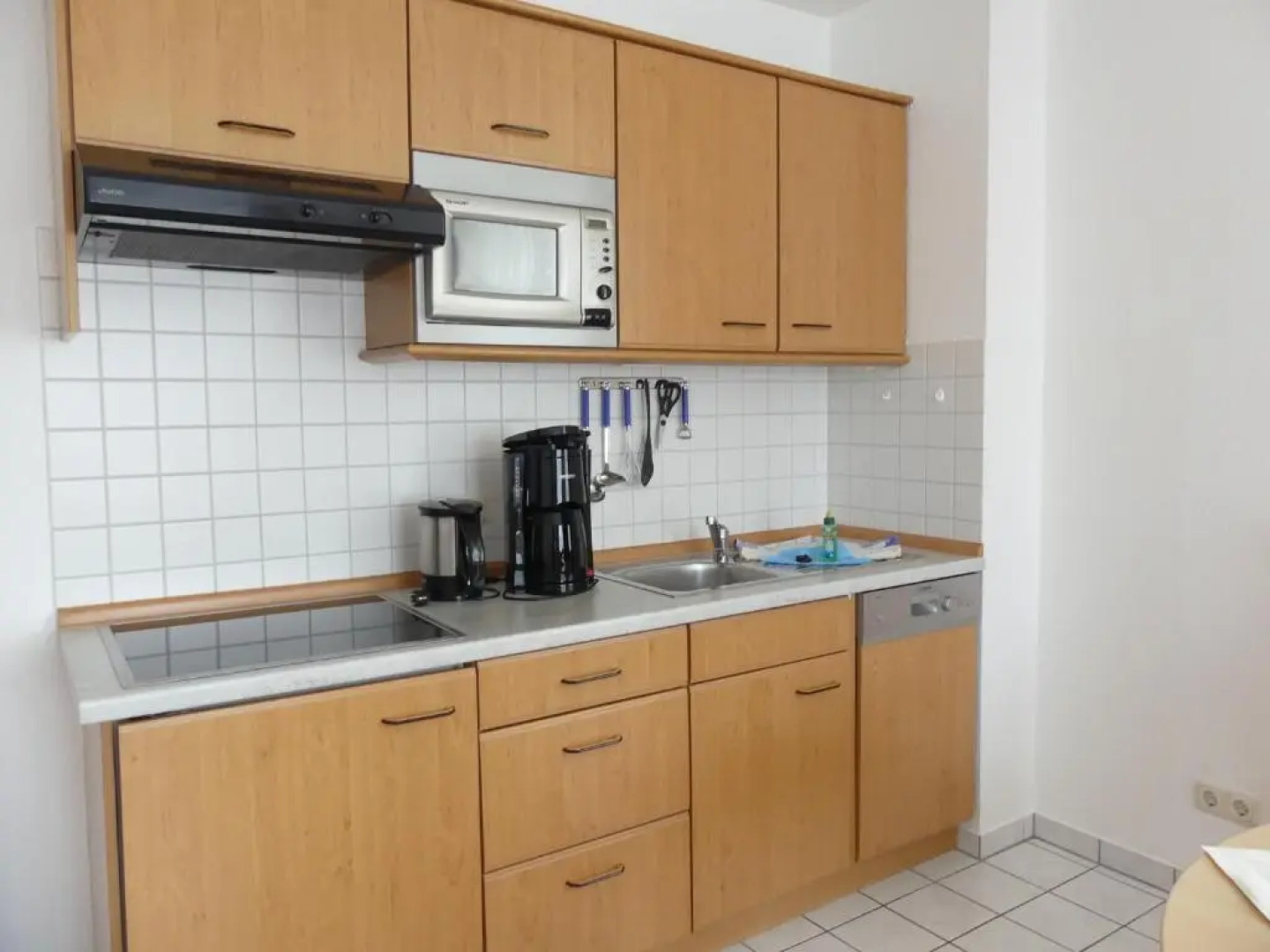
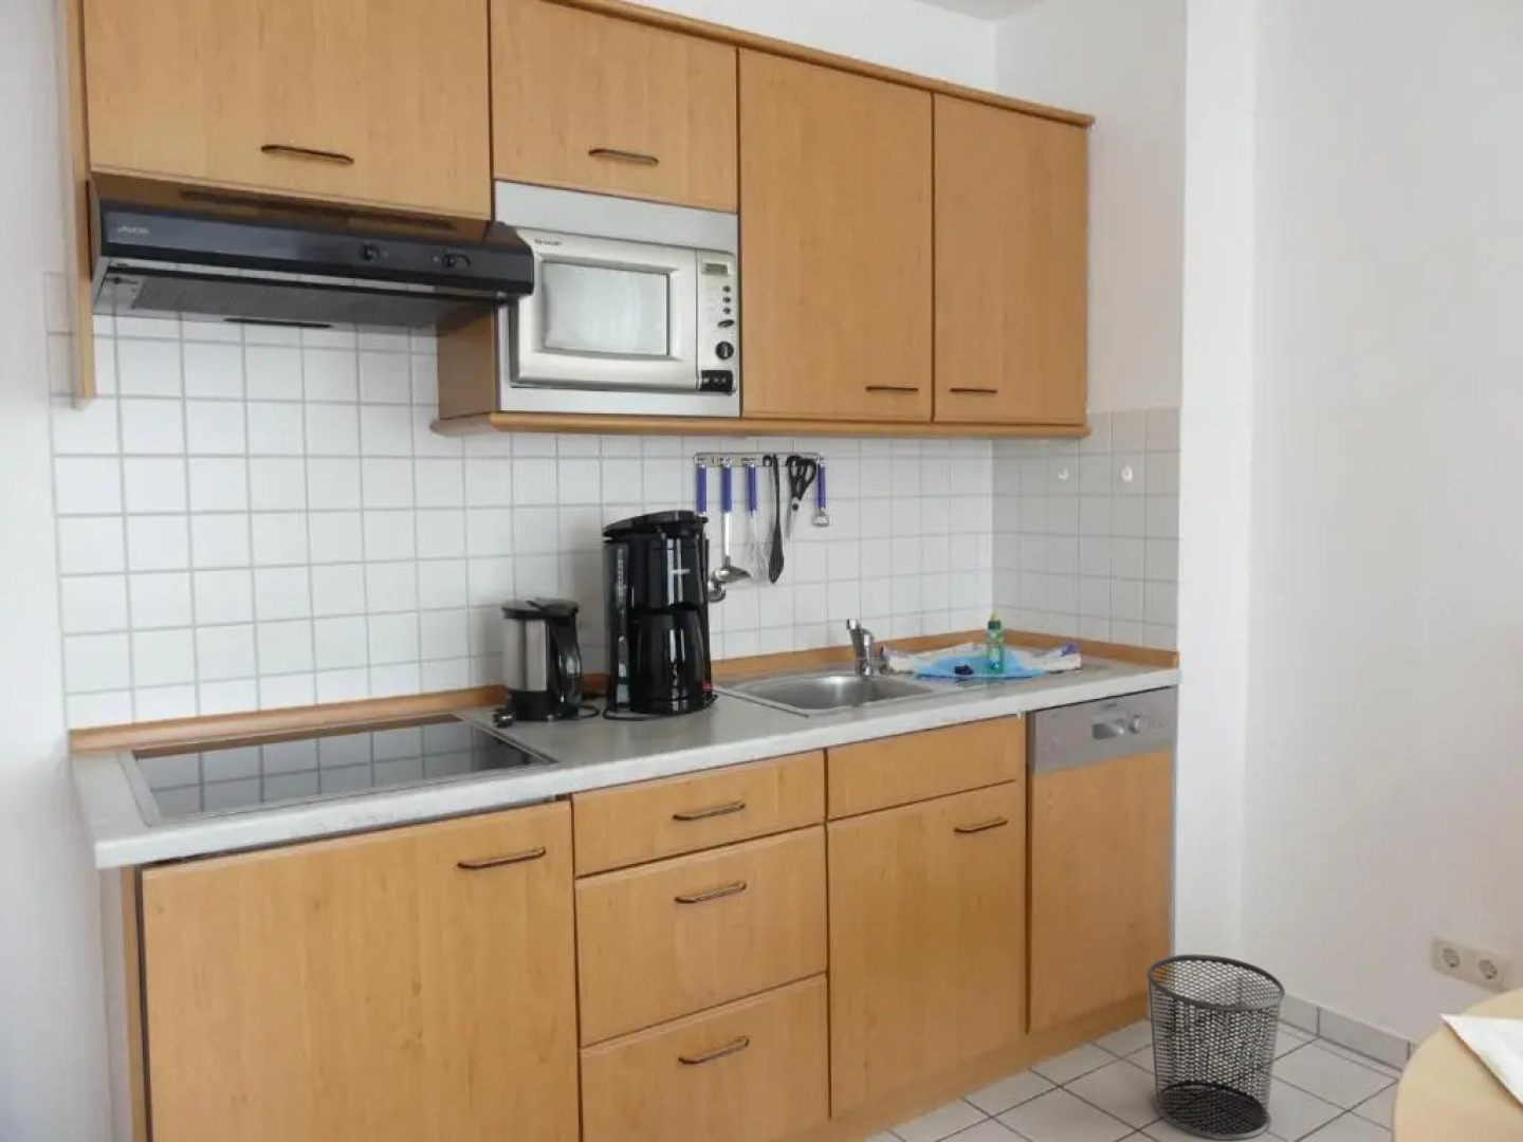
+ waste bin [1145,954,1286,1141]
